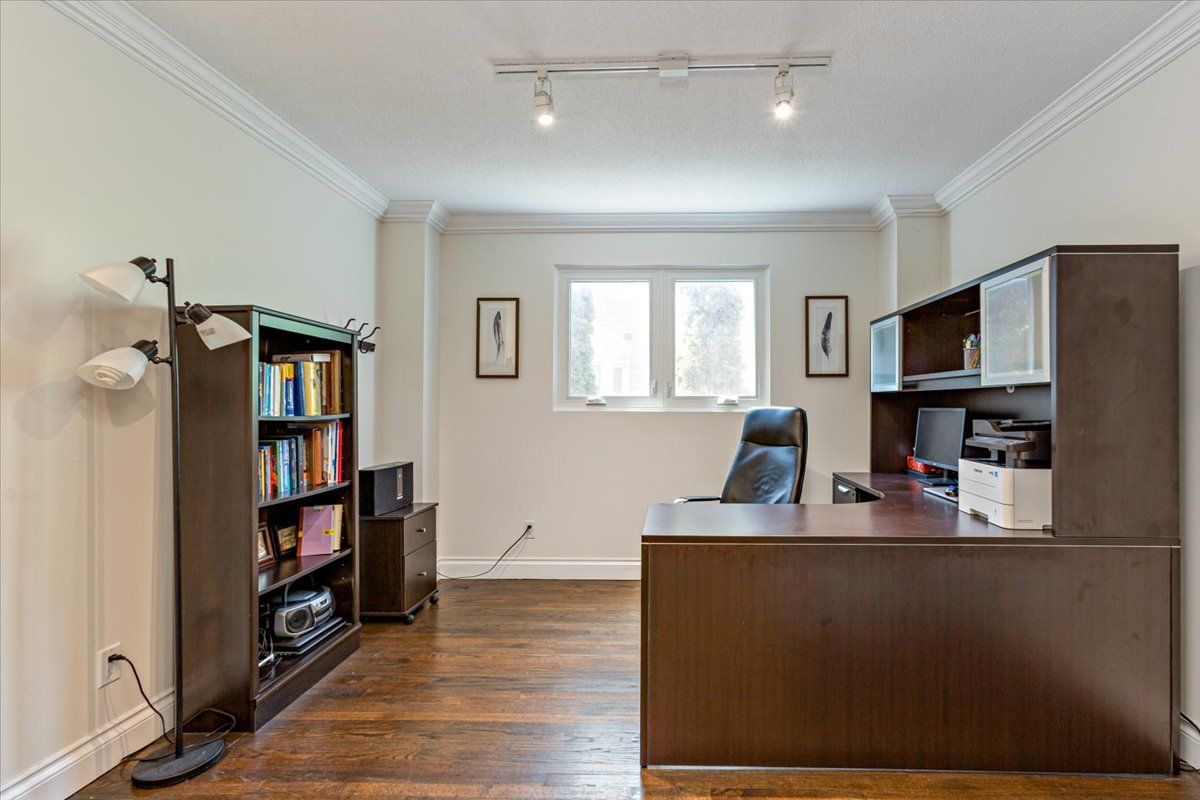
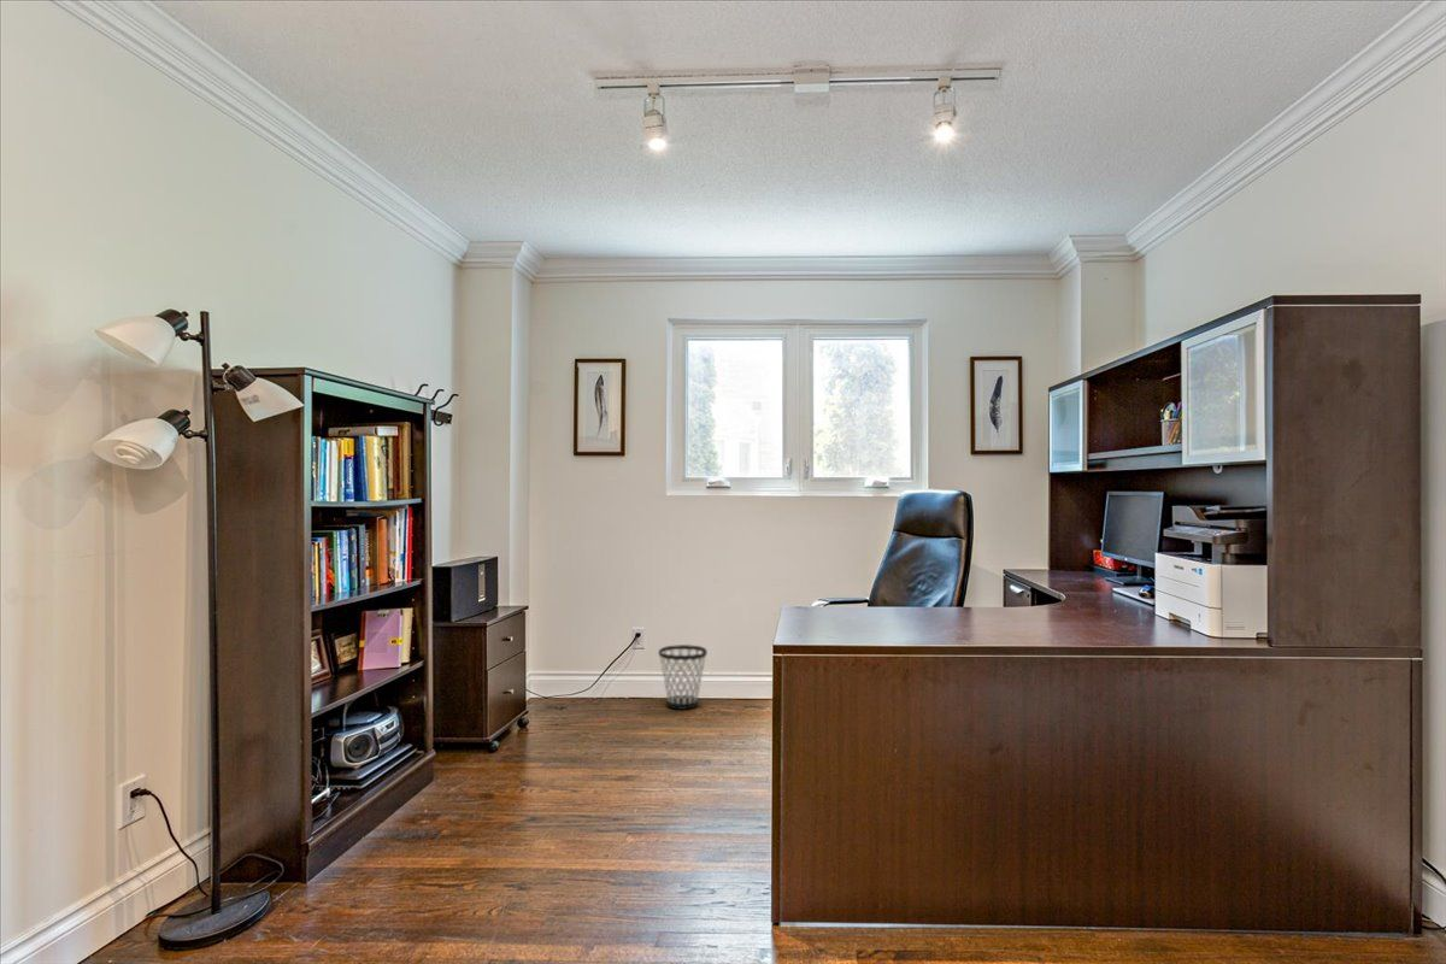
+ wastebasket [657,643,709,711]
